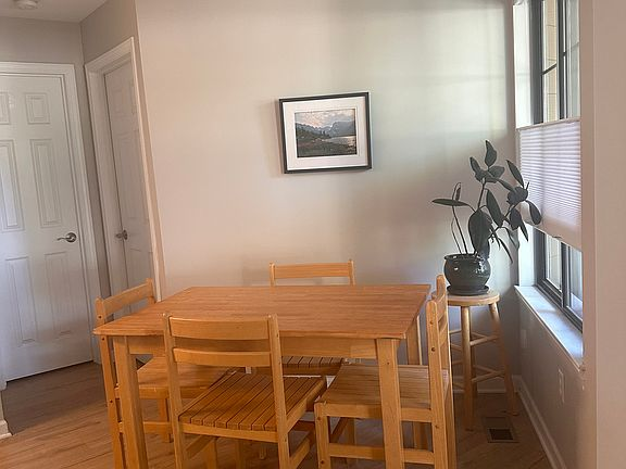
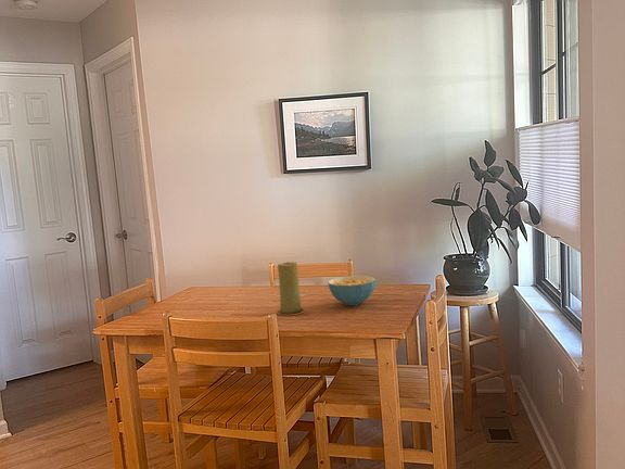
+ candle [277,261,307,317]
+ cereal bowl [327,275,377,306]
